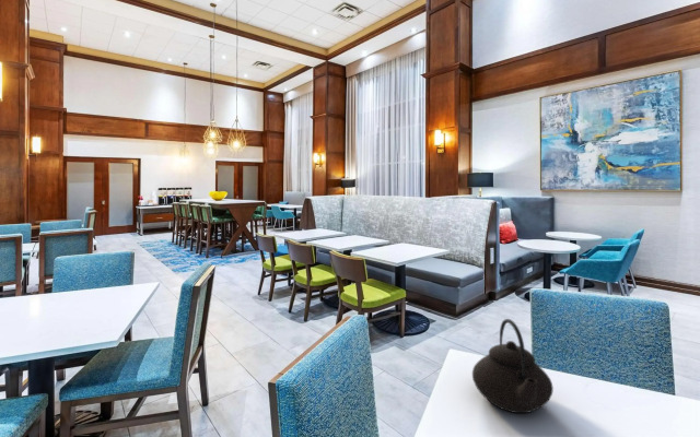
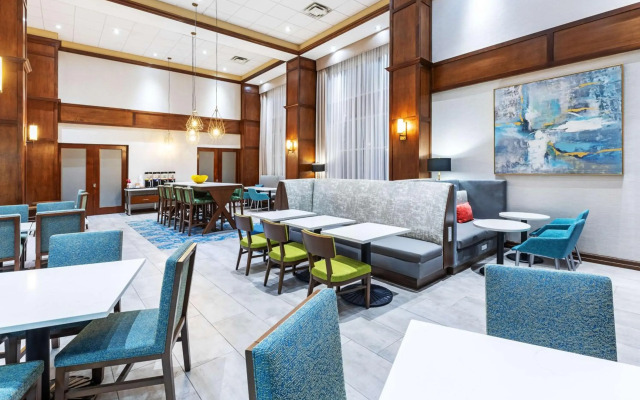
- teapot [471,318,555,414]
